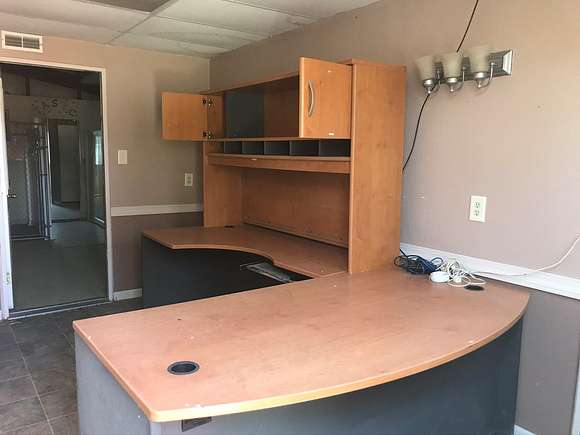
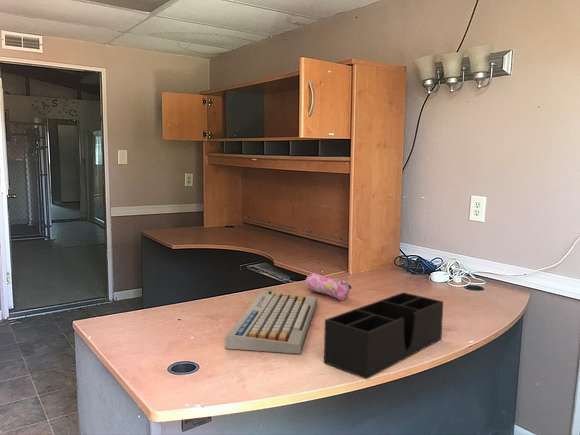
+ keyboard [224,290,318,355]
+ pencil case [305,272,353,301]
+ desk organizer [323,291,444,380]
